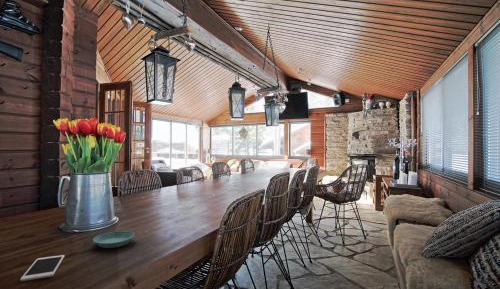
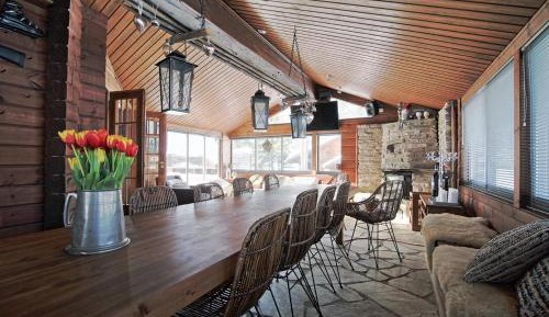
- cell phone [19,254,65,282]
- saucer [92,230,135,249]
